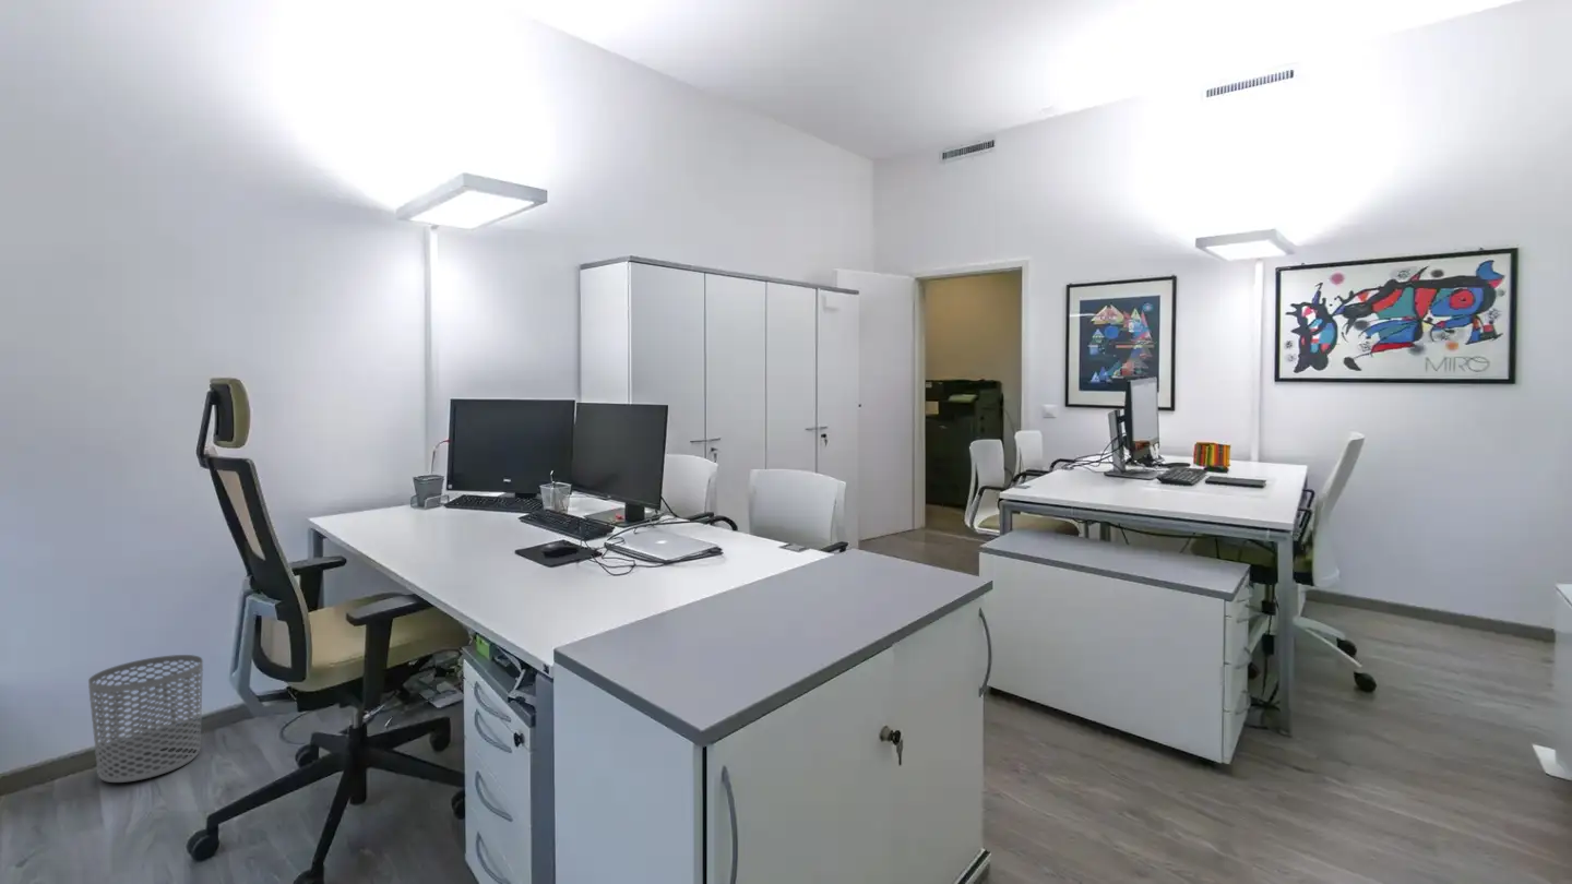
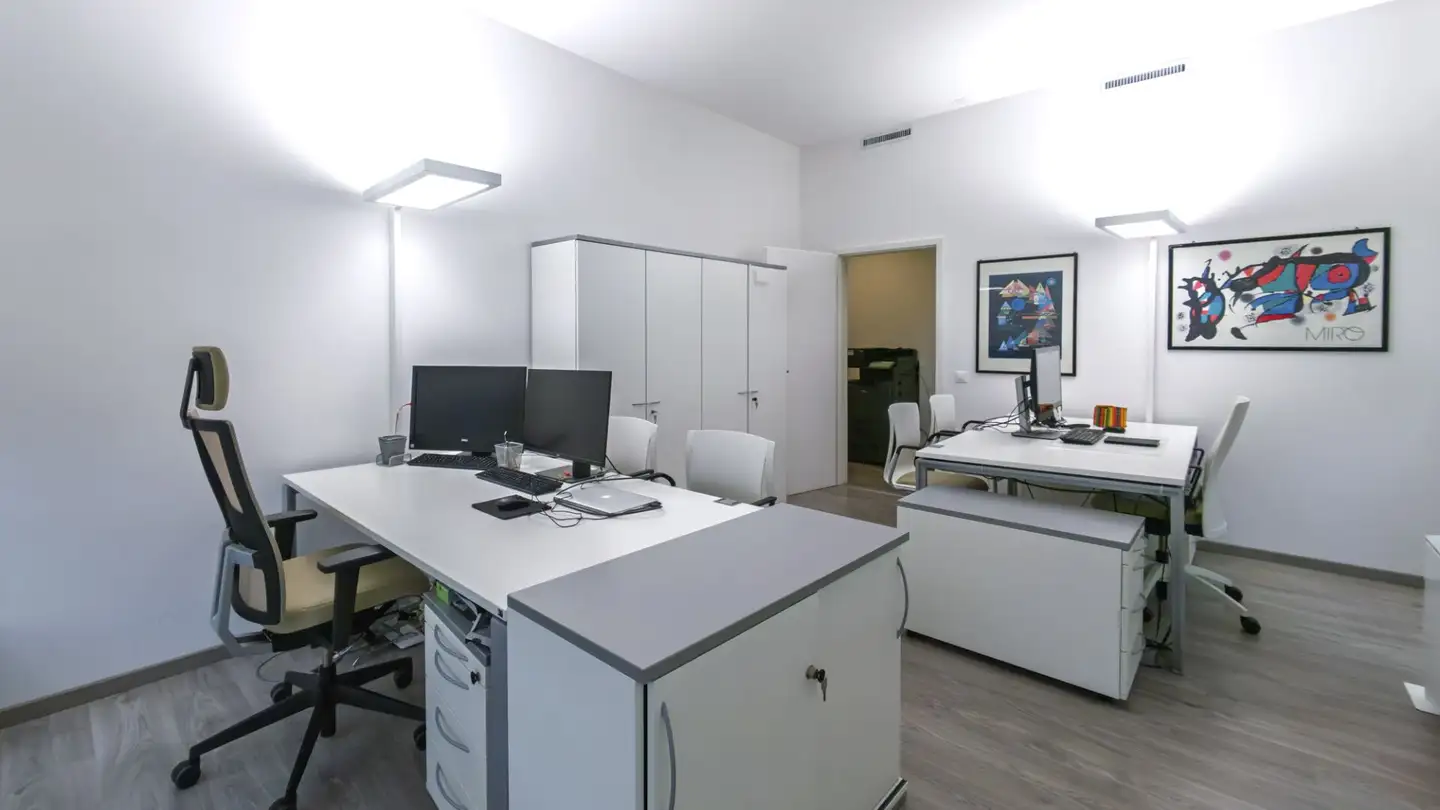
- waste bin [87,654,204,784]
